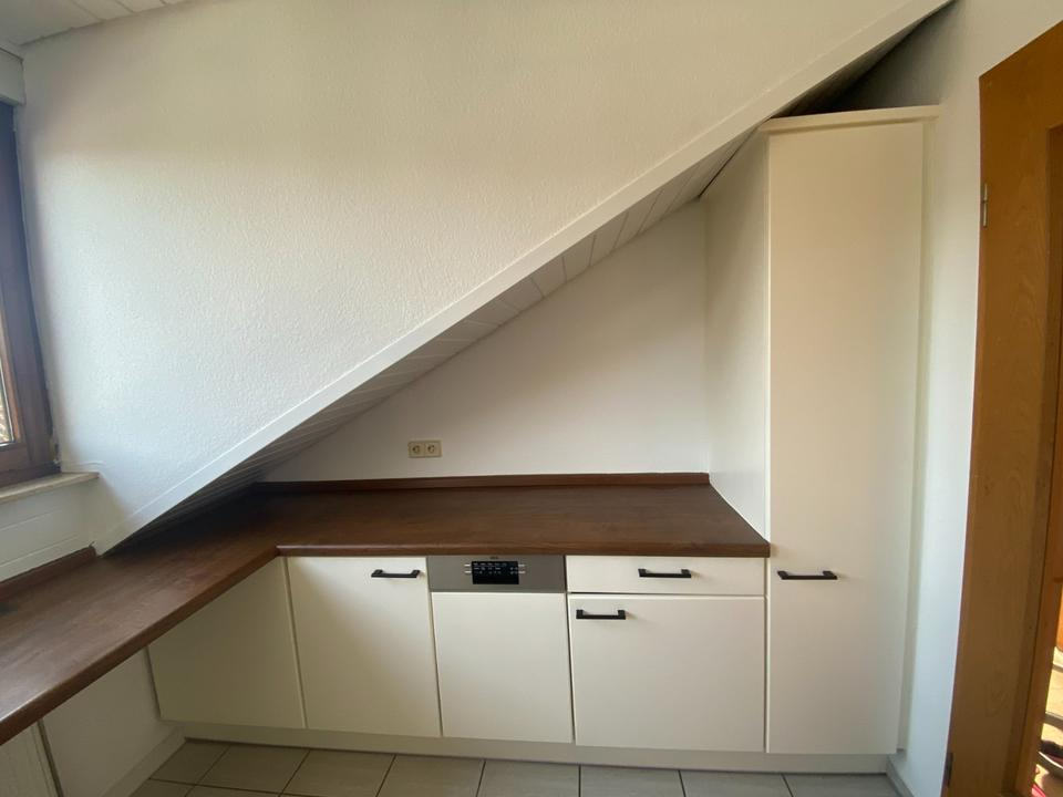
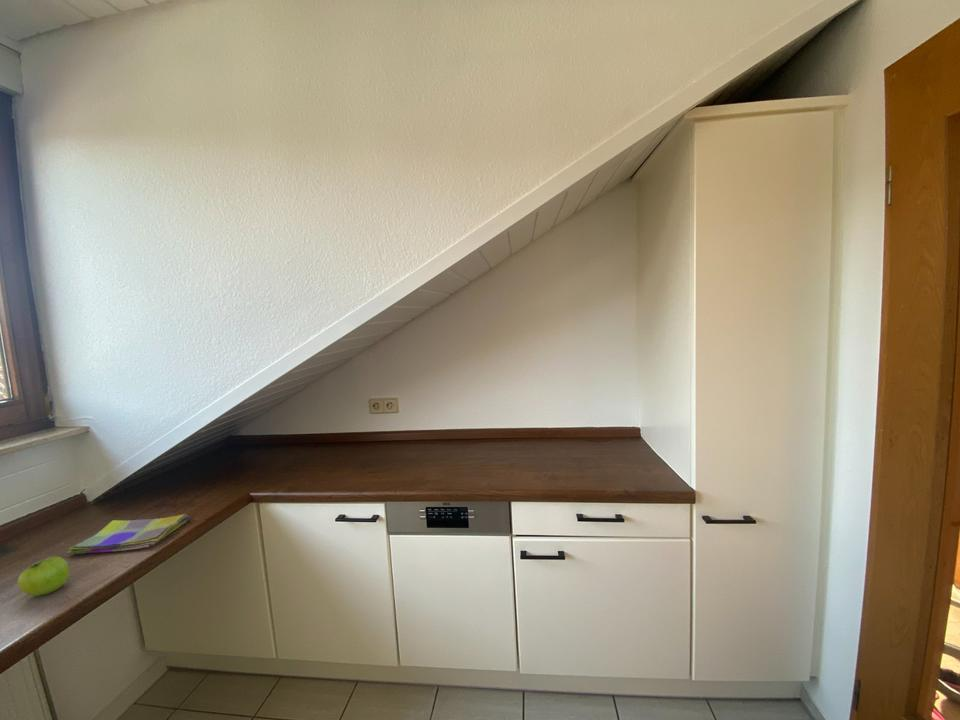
+ dish towel [65,513,191,555]
+ fruit [17,556,70,597]
